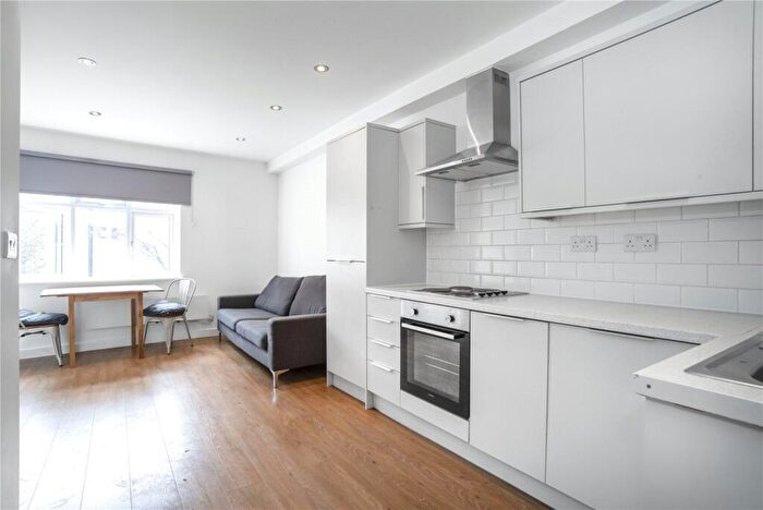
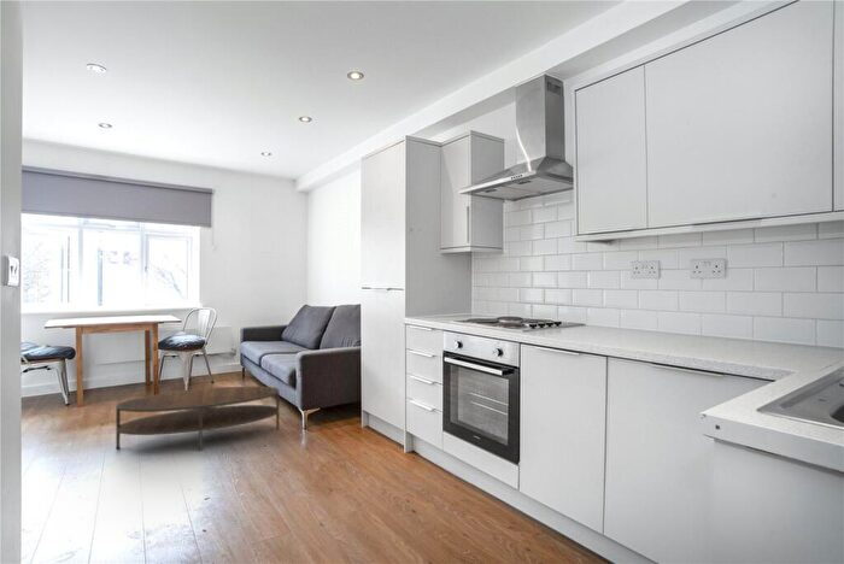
+ coffee table [115,386,280,452]
